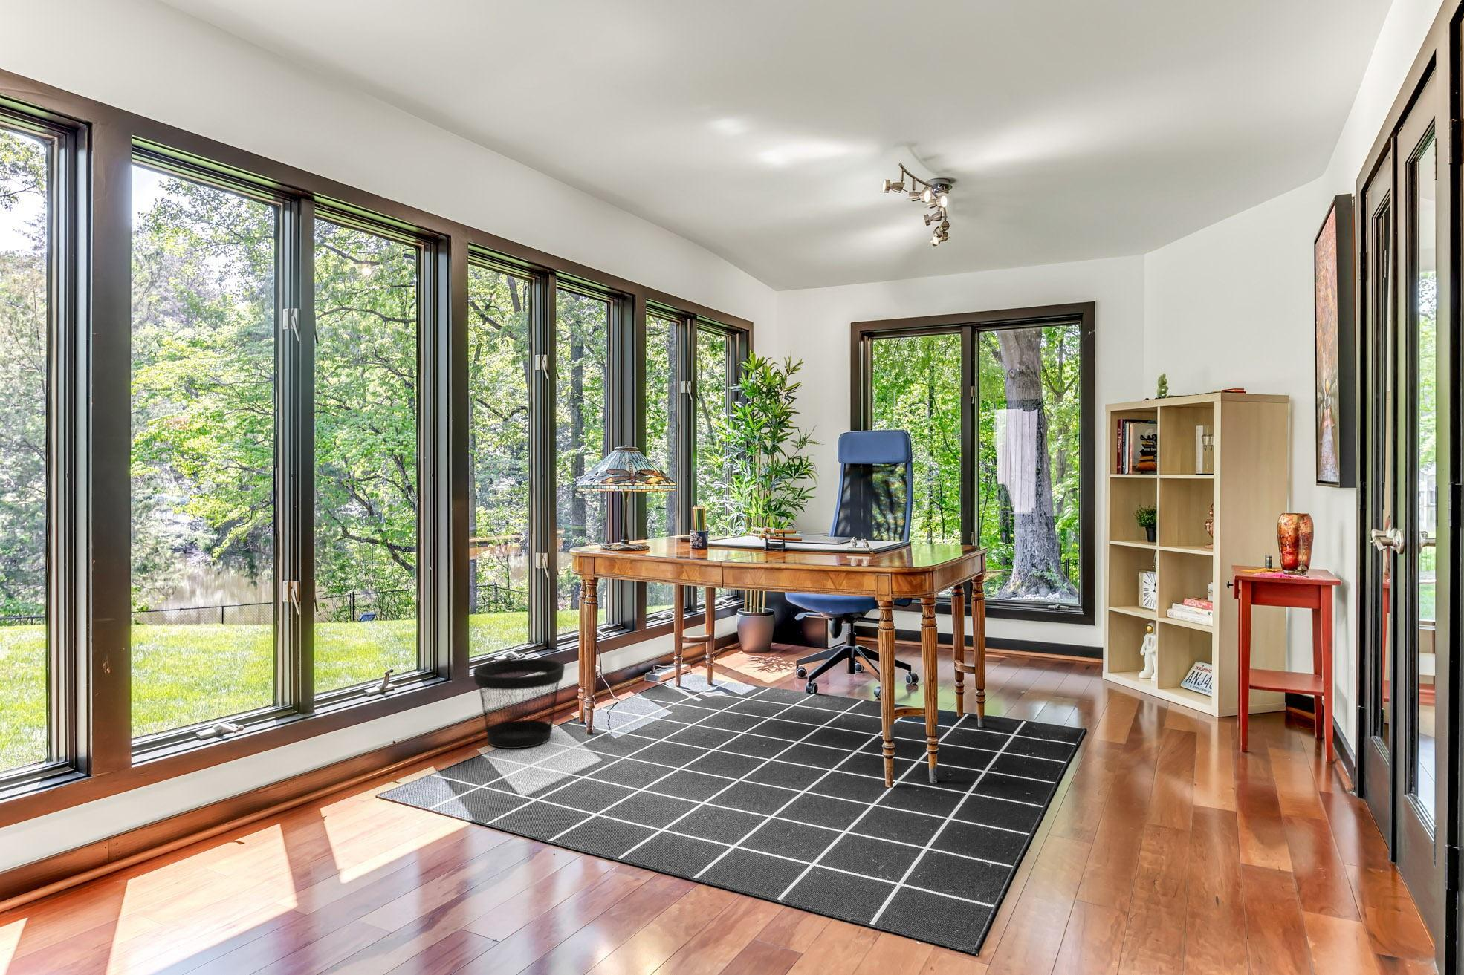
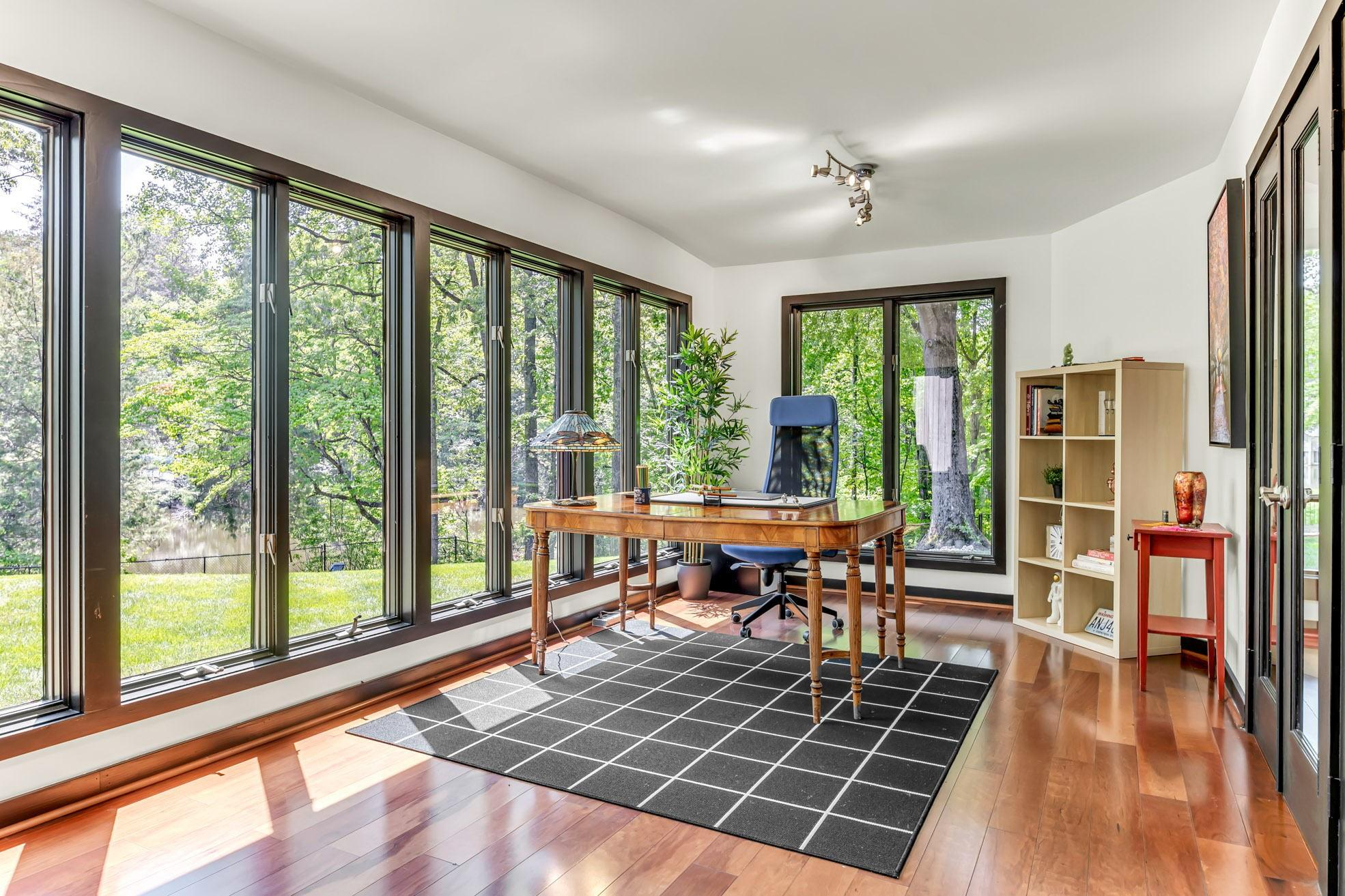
- wastebasket [472,658,566,750]
